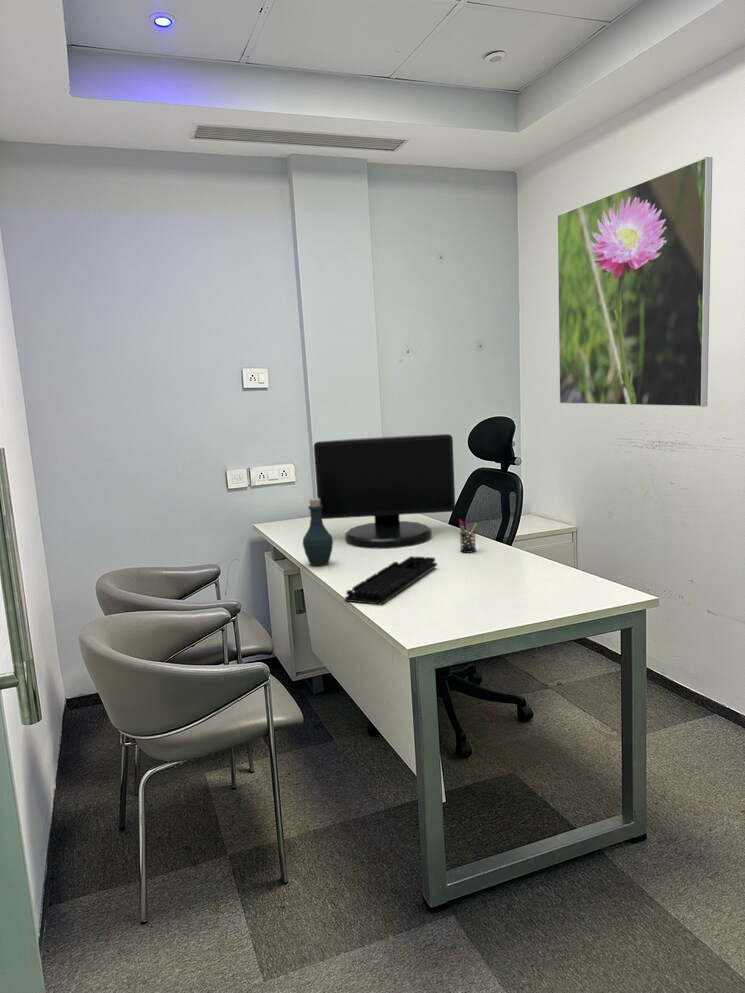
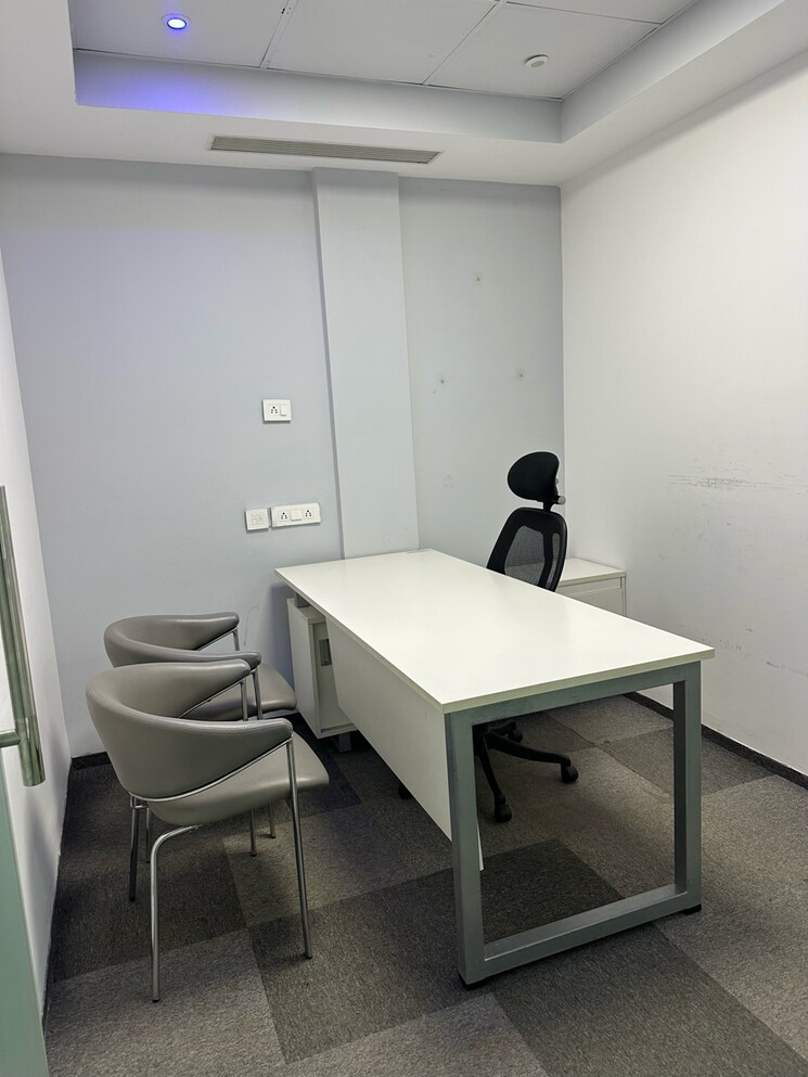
- monitor [313,433,456,550]
- bottle [302,497,334,567]
- keyboard [344,555,438,606]
- pen holder [458,518,478,554]
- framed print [556,156,714,408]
